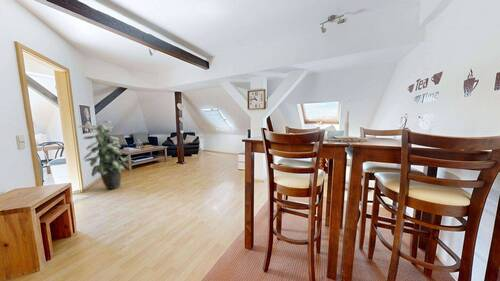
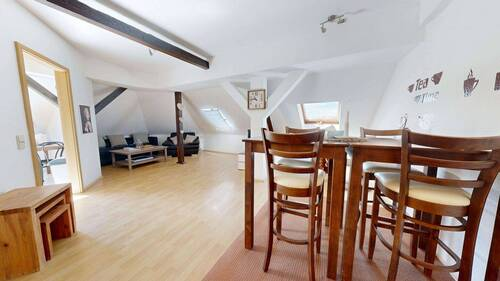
- indoor plant [78,120,131,190]
